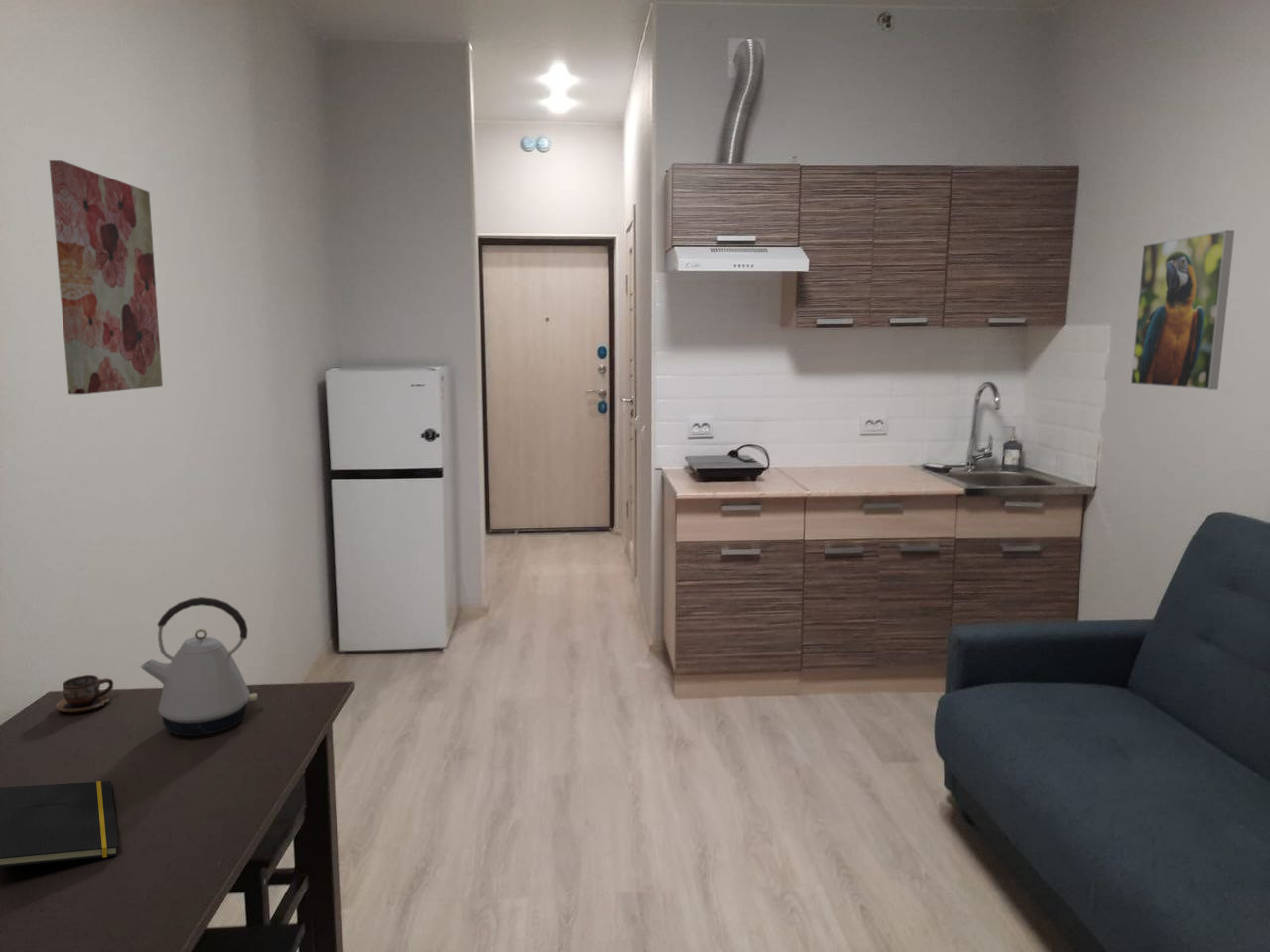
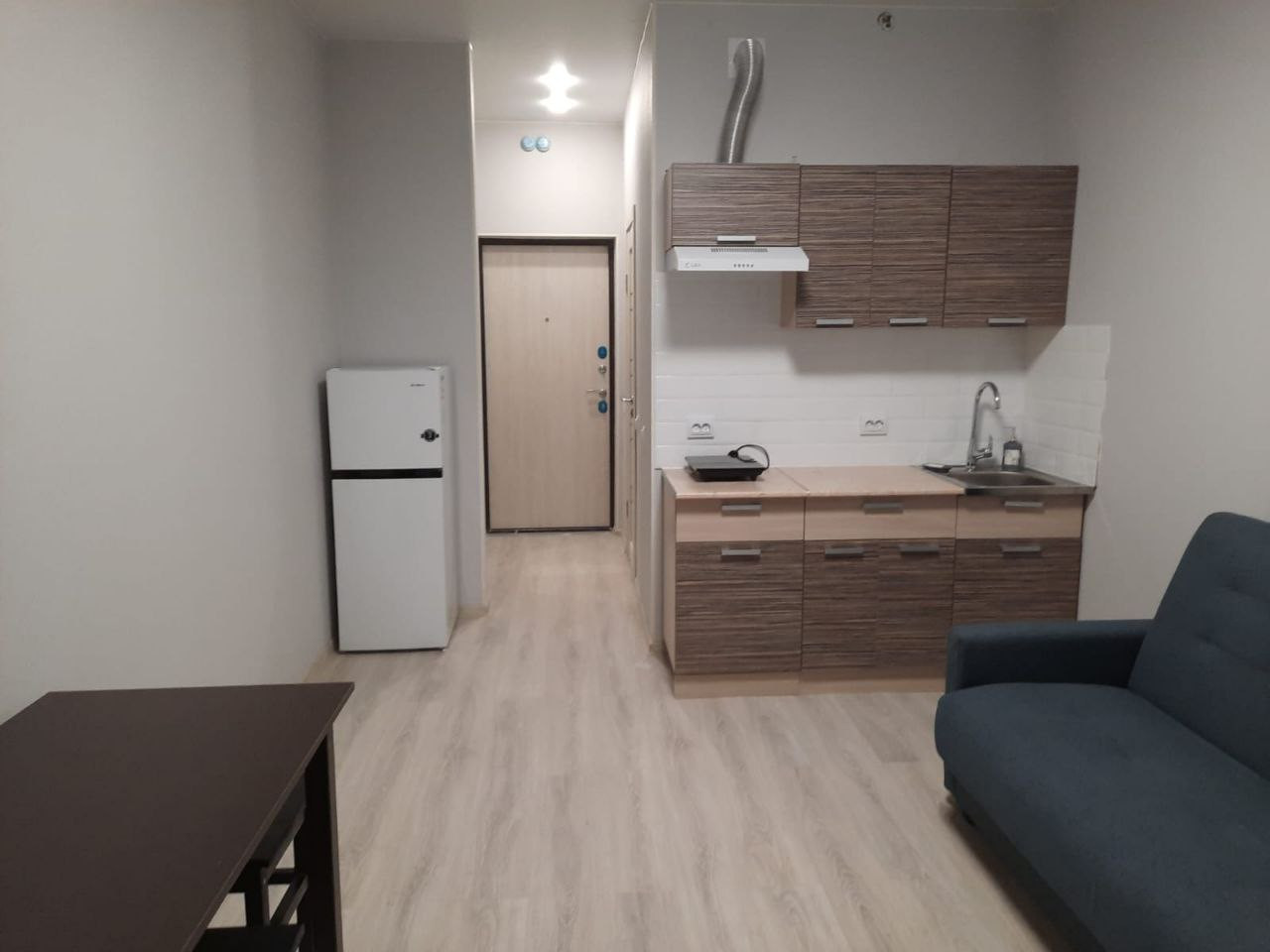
- wall art [49,159,164,395]
- cup [55,674,114,713]
- kettle [139,596,258,737]
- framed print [1130,229,1235,390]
- notepad [0,780,119,868]
